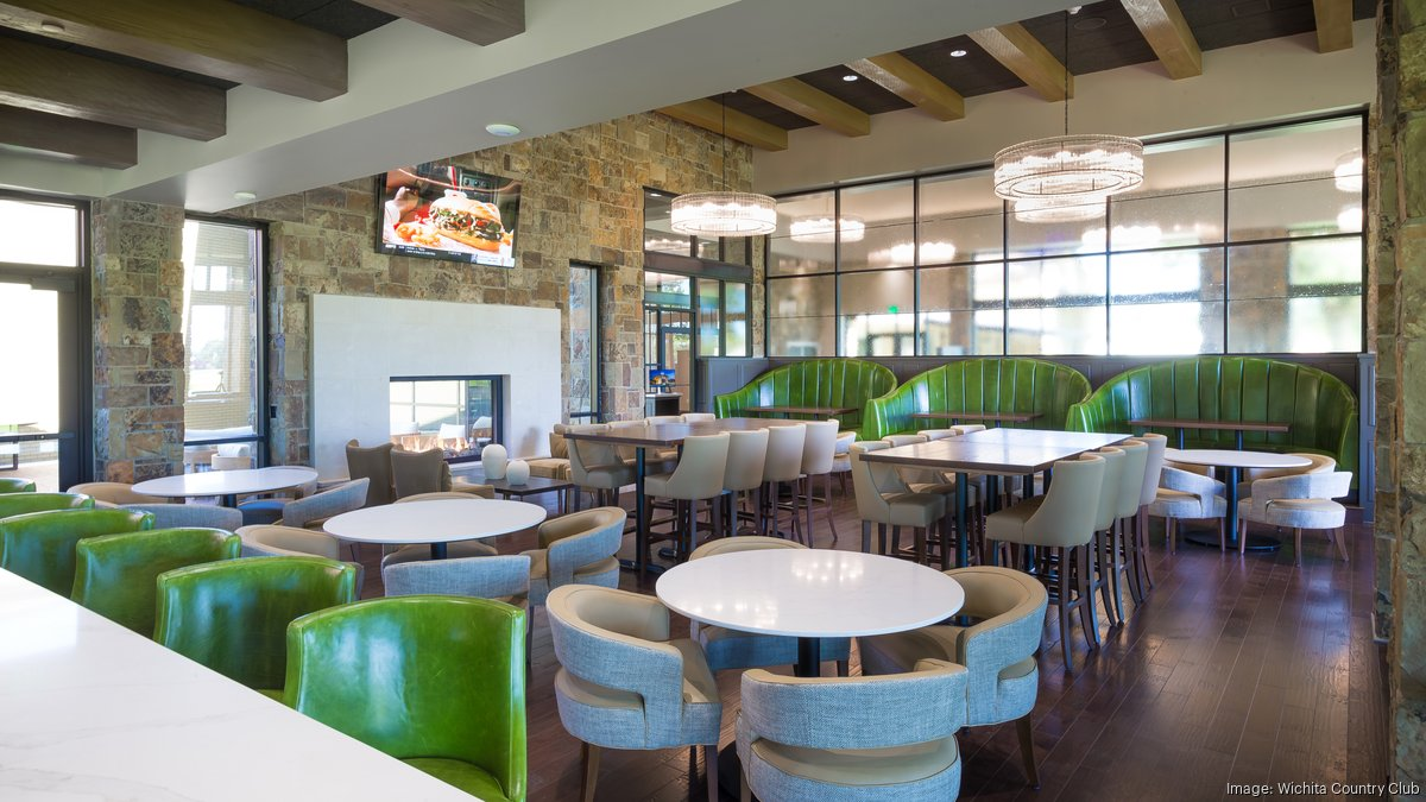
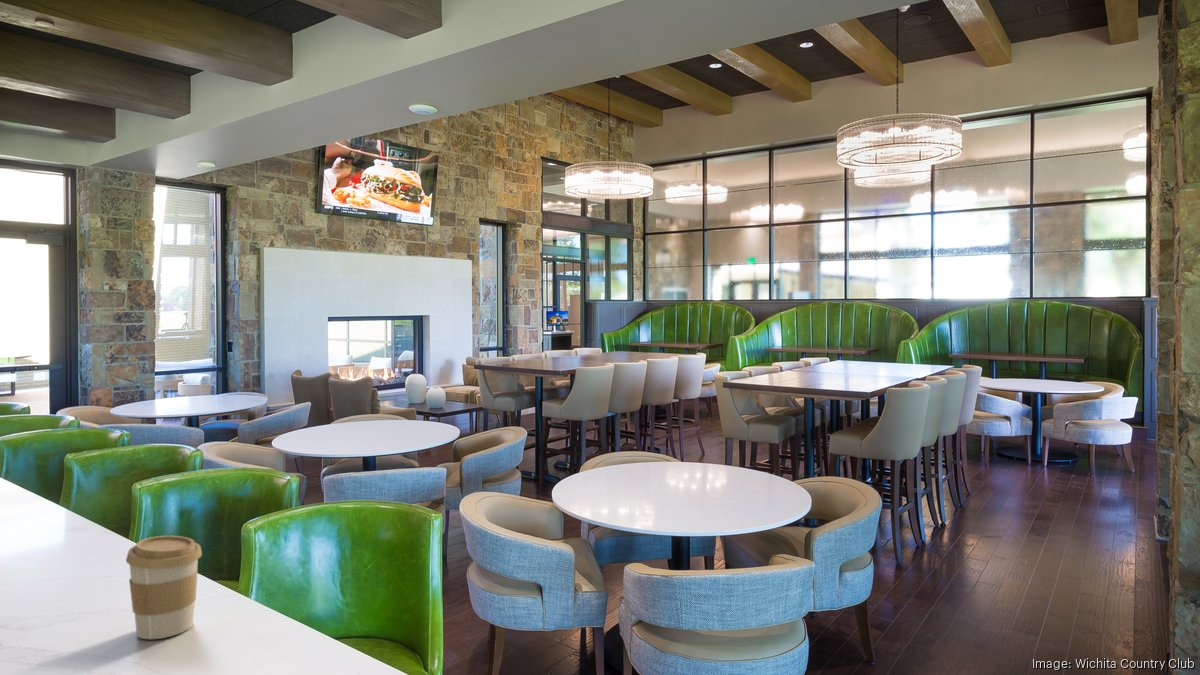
+ coffee cup [125,535,203,640]
